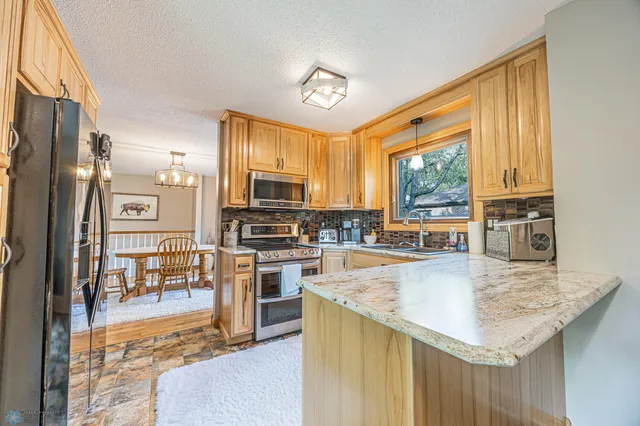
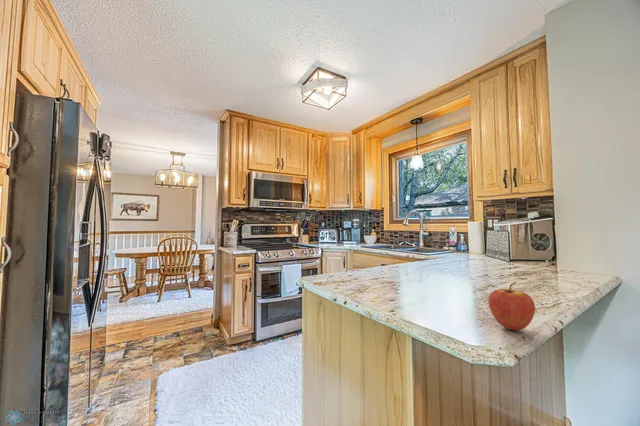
+ fruit [487,281,536,331]
